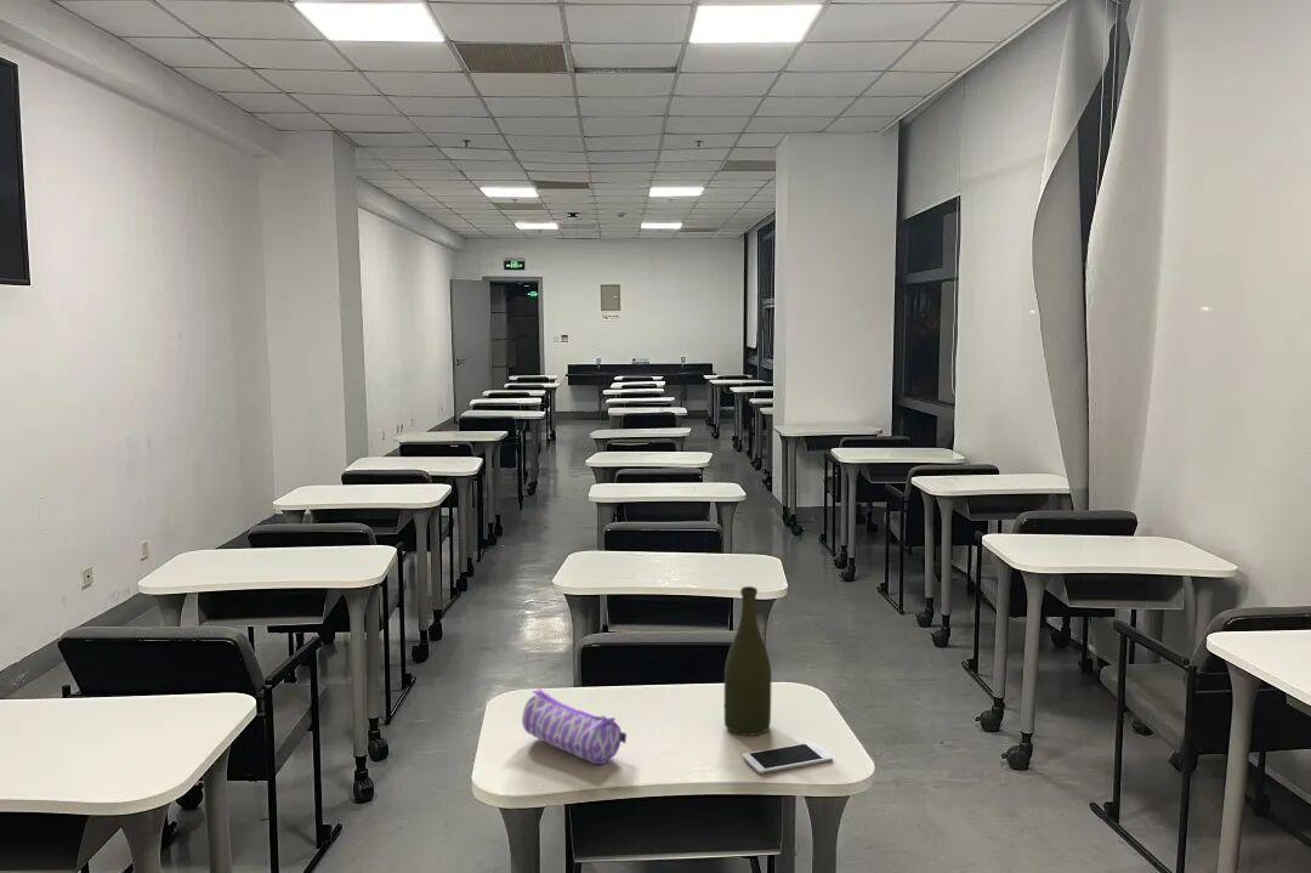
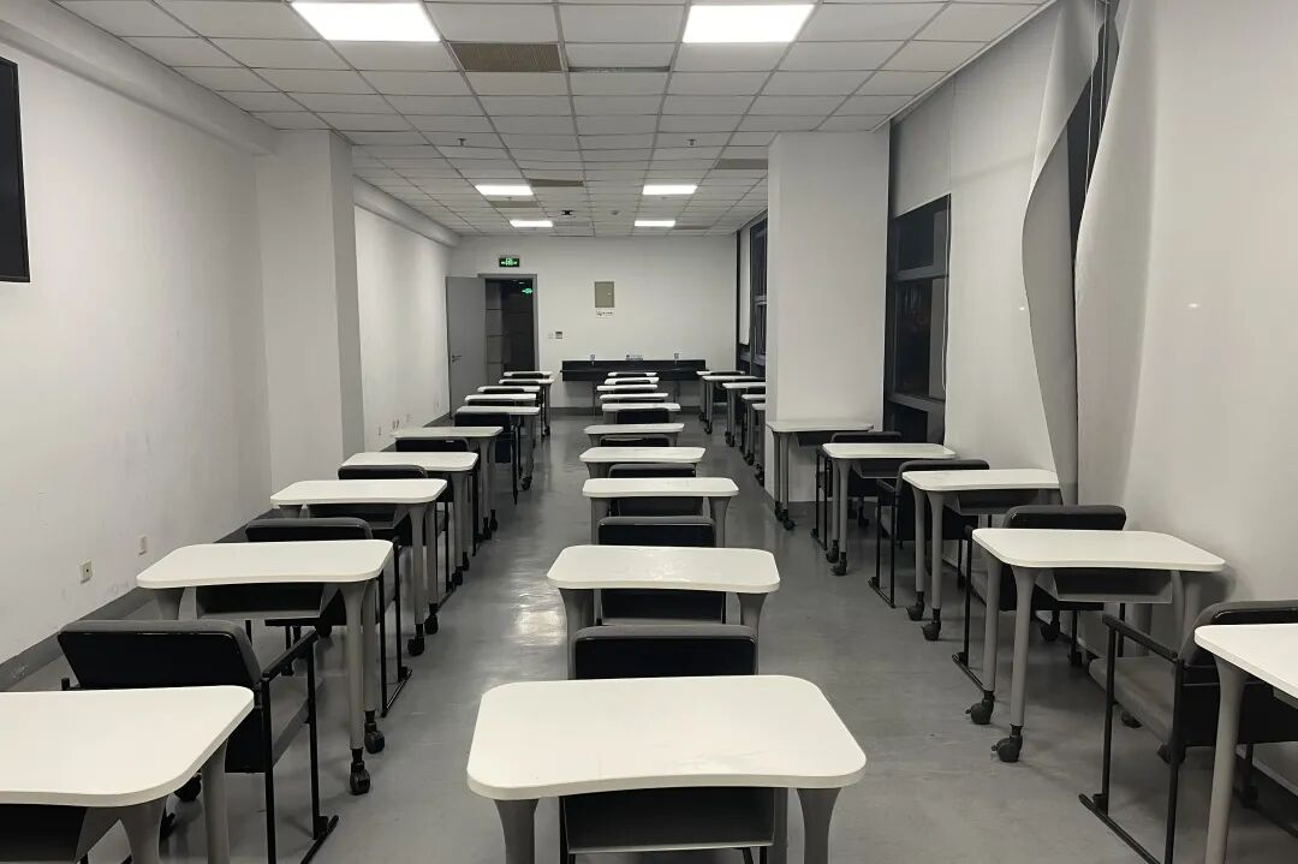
- pencil case [521,687,628,765]
- bottle [723,585,772,737]
- cell phone [740,741,834,775]
